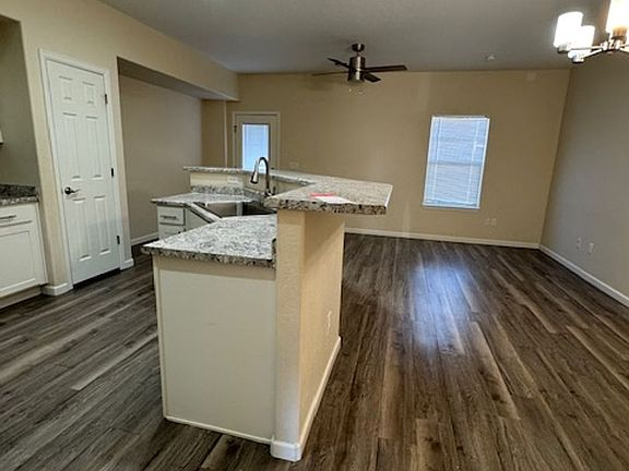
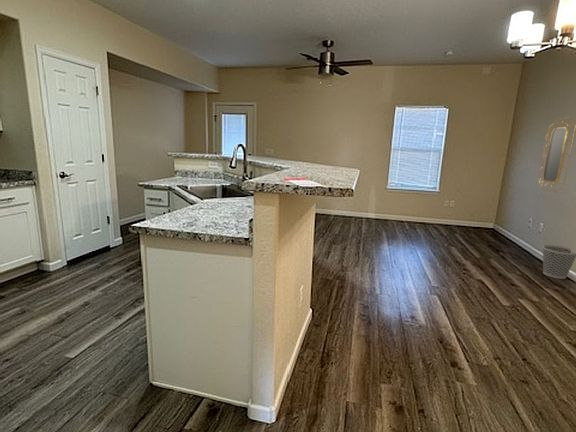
+ wastebasket [541,244,576,280]
+ home mirror [537,116,576,193]
